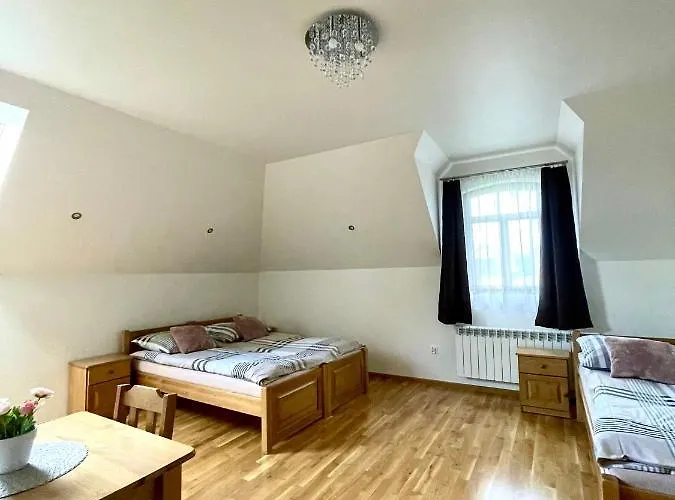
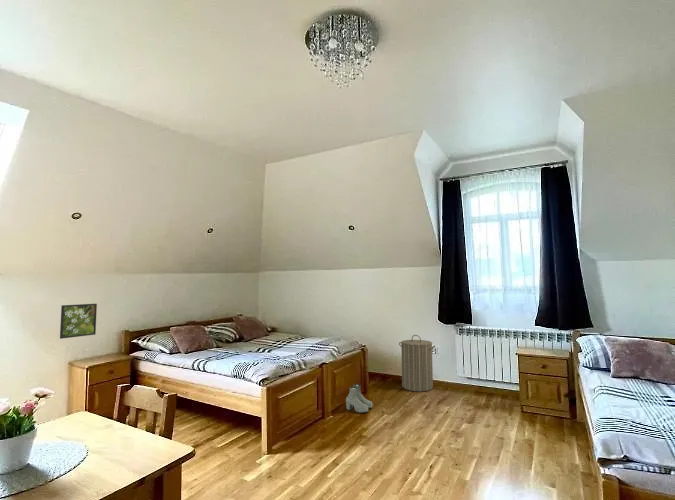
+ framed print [59,303,98,340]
+ laundry hamper [398,334,436,392]
+ boots [345,383,374,414]
